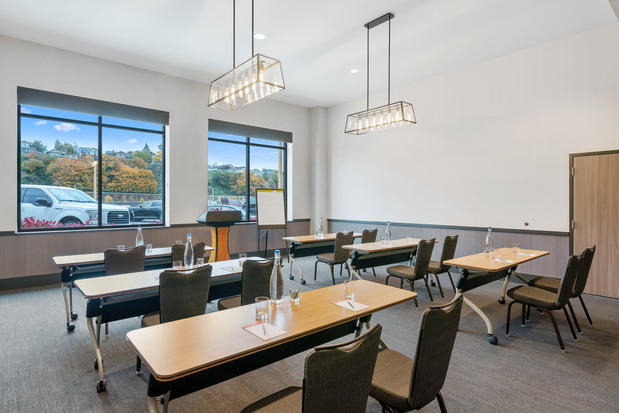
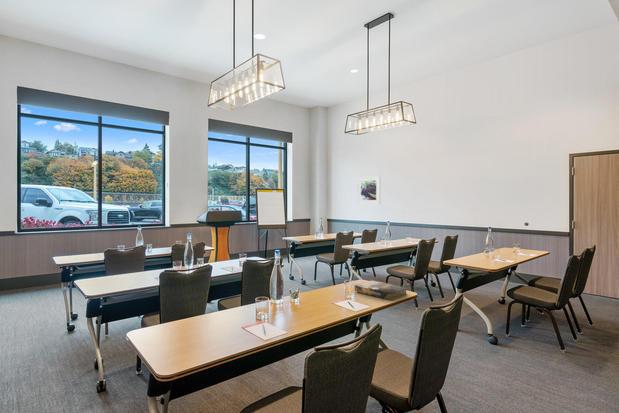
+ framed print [357,175,381,205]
+ book [354,279,409,301]
